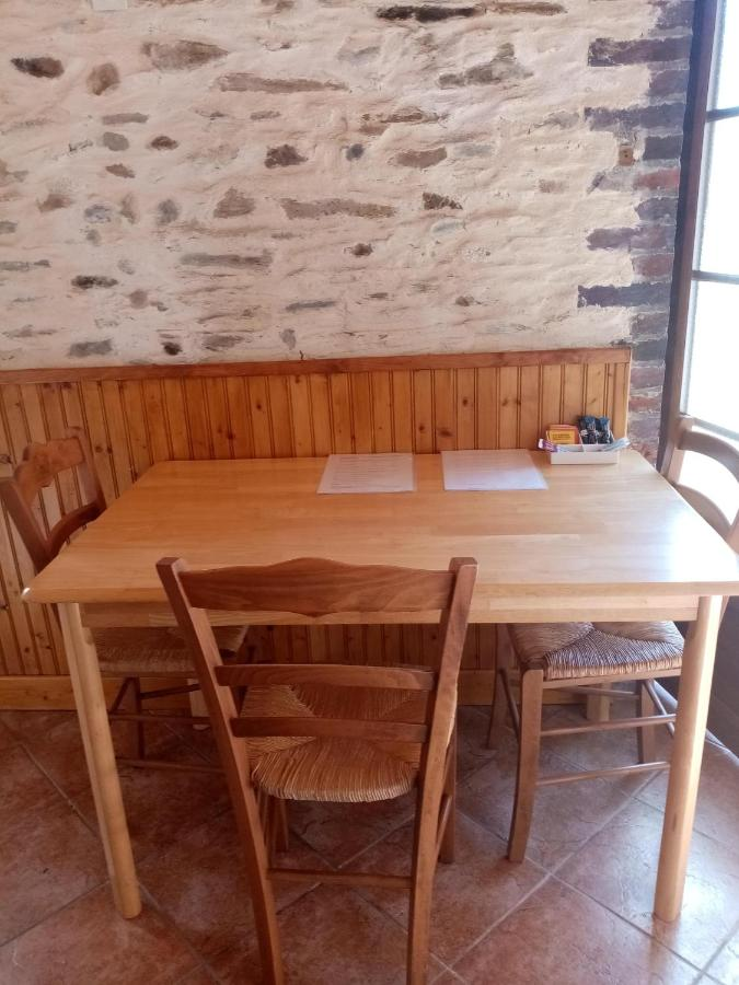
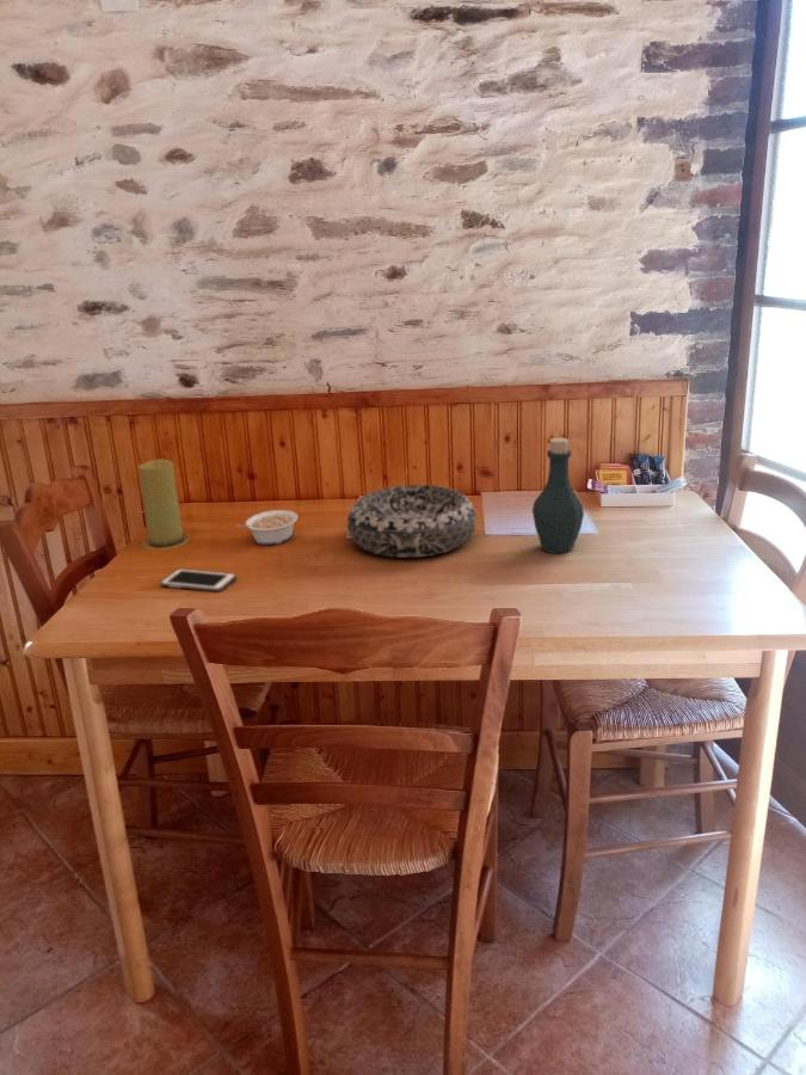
+ decorative bowl [346,484,478,559]
+ cell phone [159,567,238,592]
+ legume [235,509,299,546]
+ bottle [531,436,585,554]
+ candle [137,457,191,551]
